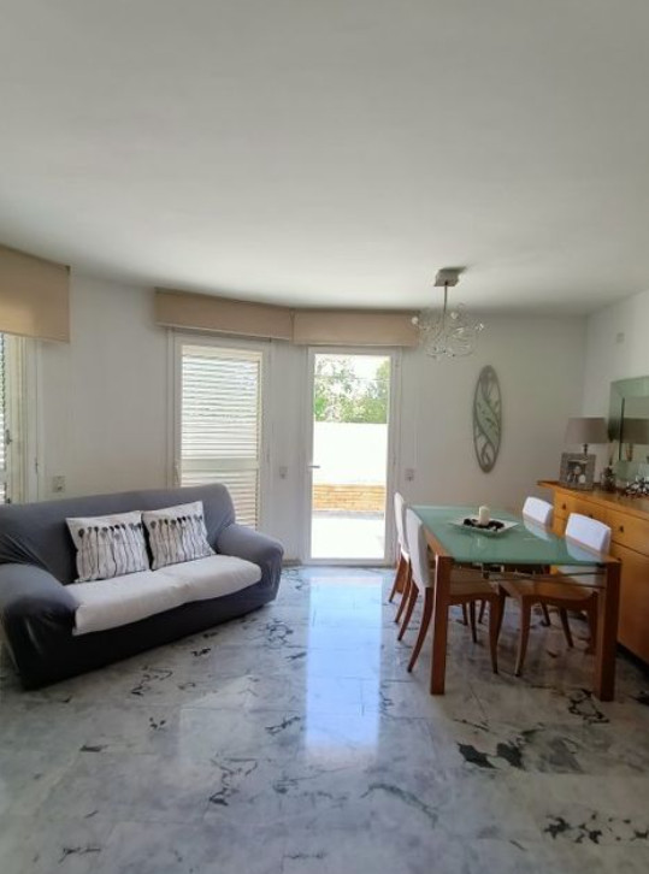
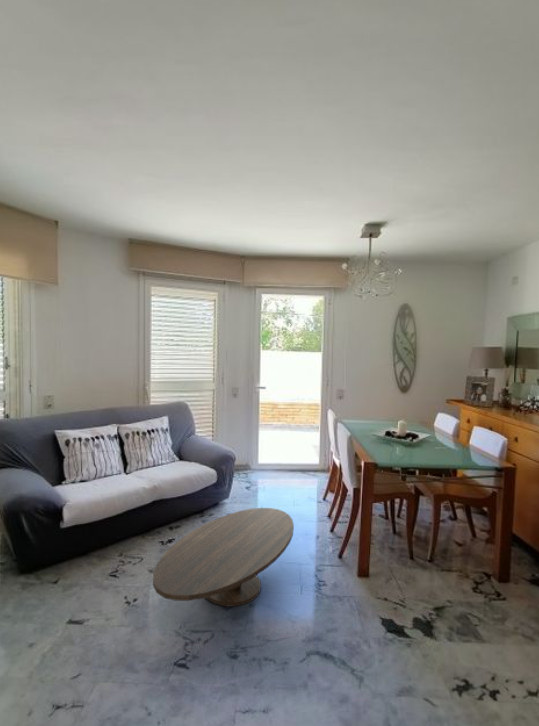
+ coffee table [152,507,295,608]
